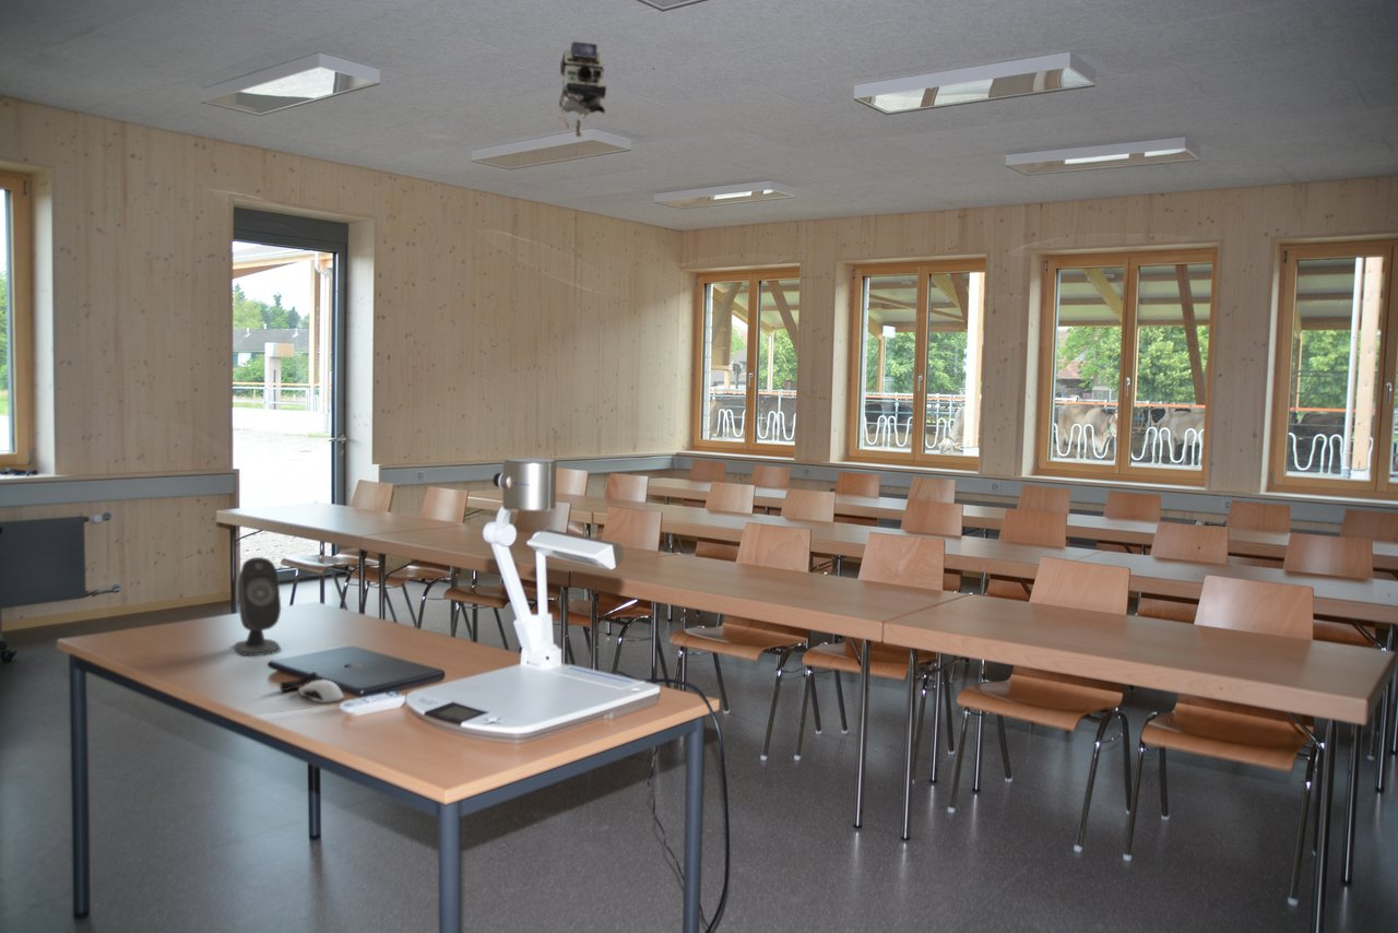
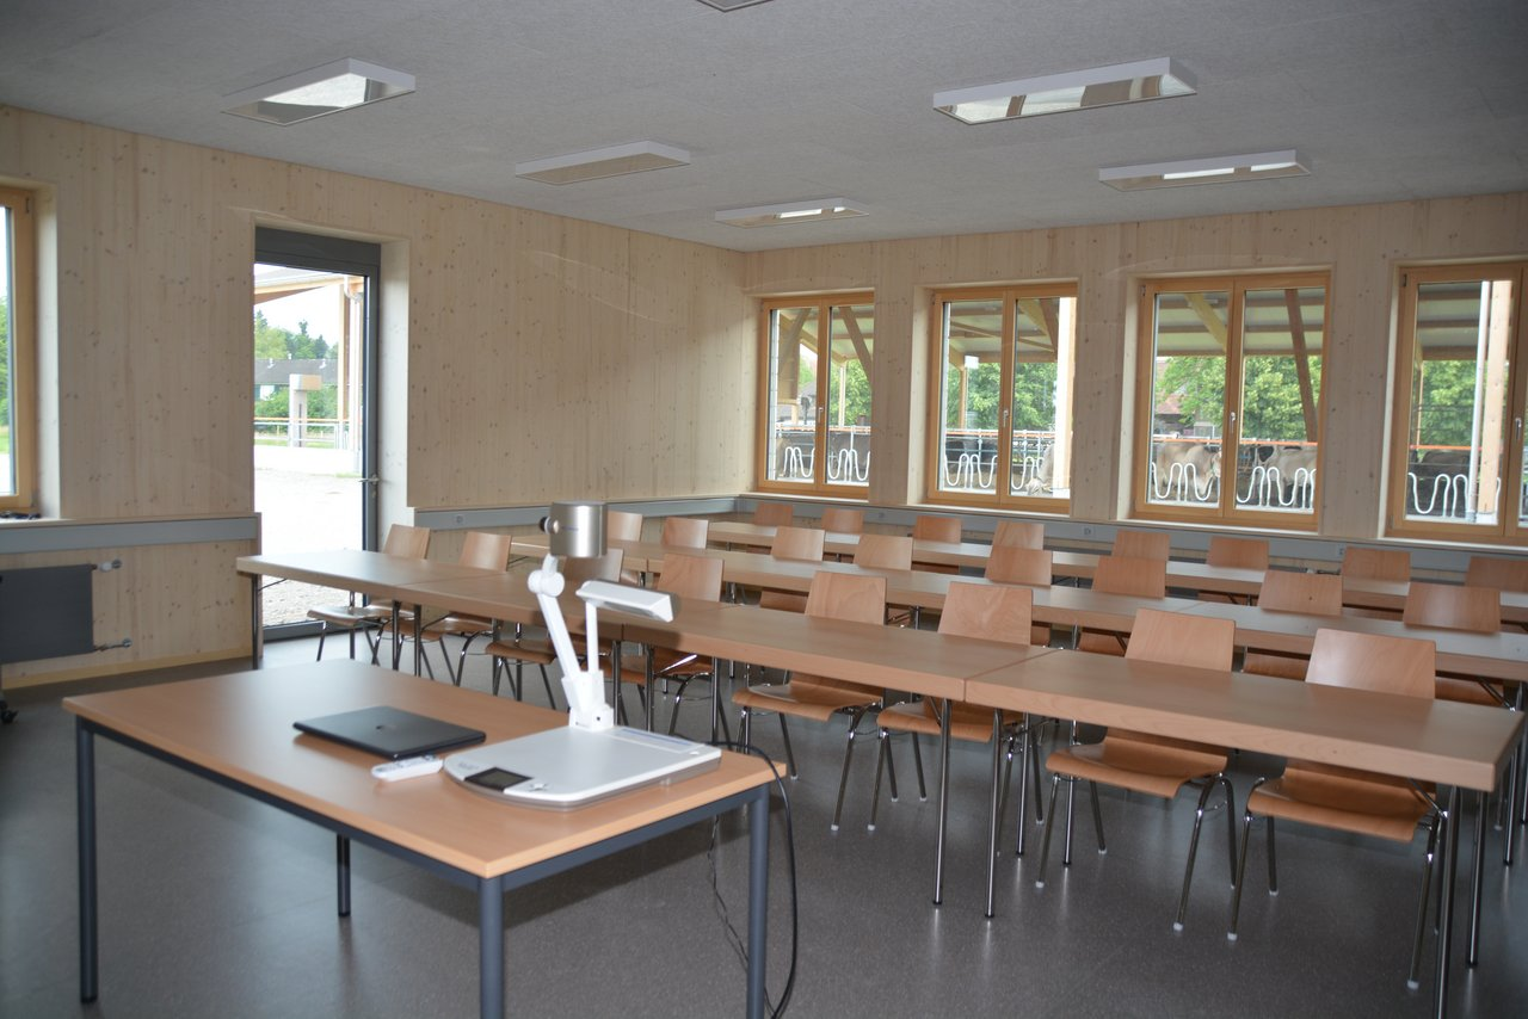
- computer mouse [279,671,345,704]
- camera [558,40,607,139]
- speaker [233,556,282,657]
